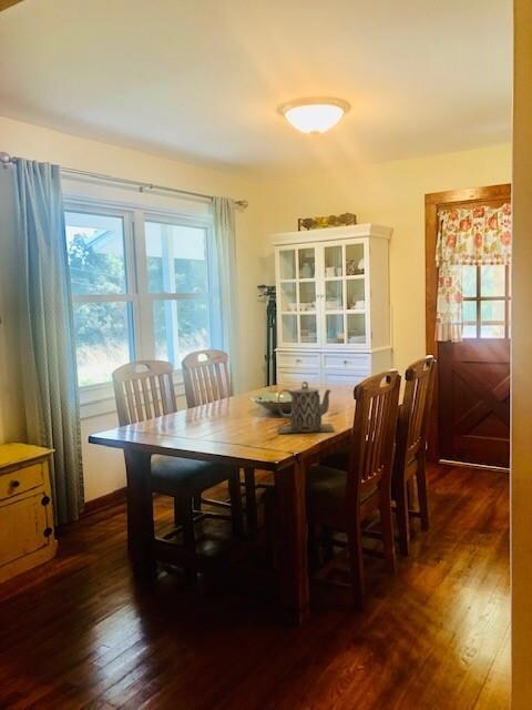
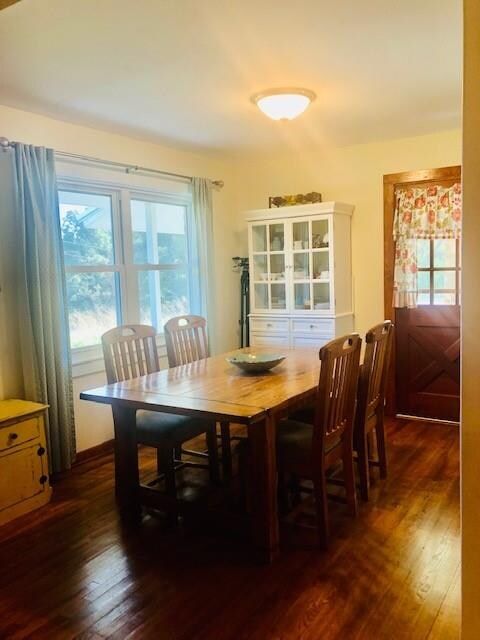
- teapot [276,381,336,435]
